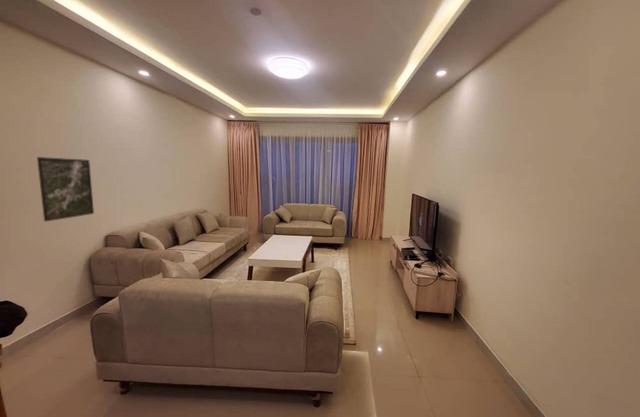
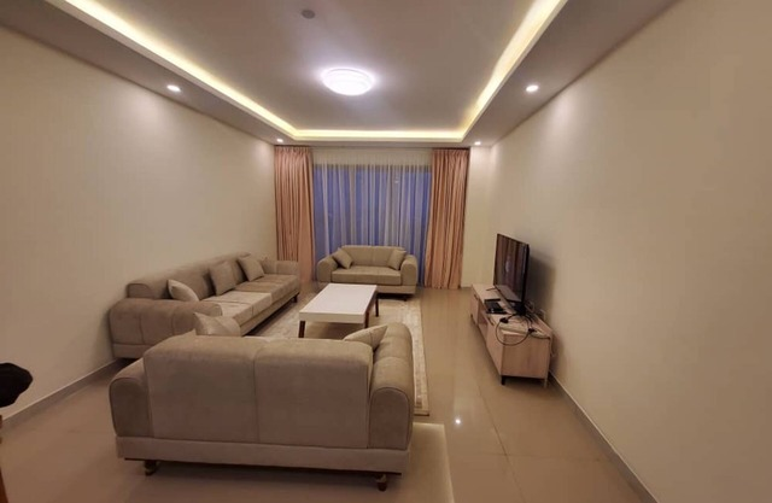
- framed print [36,156,95,222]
